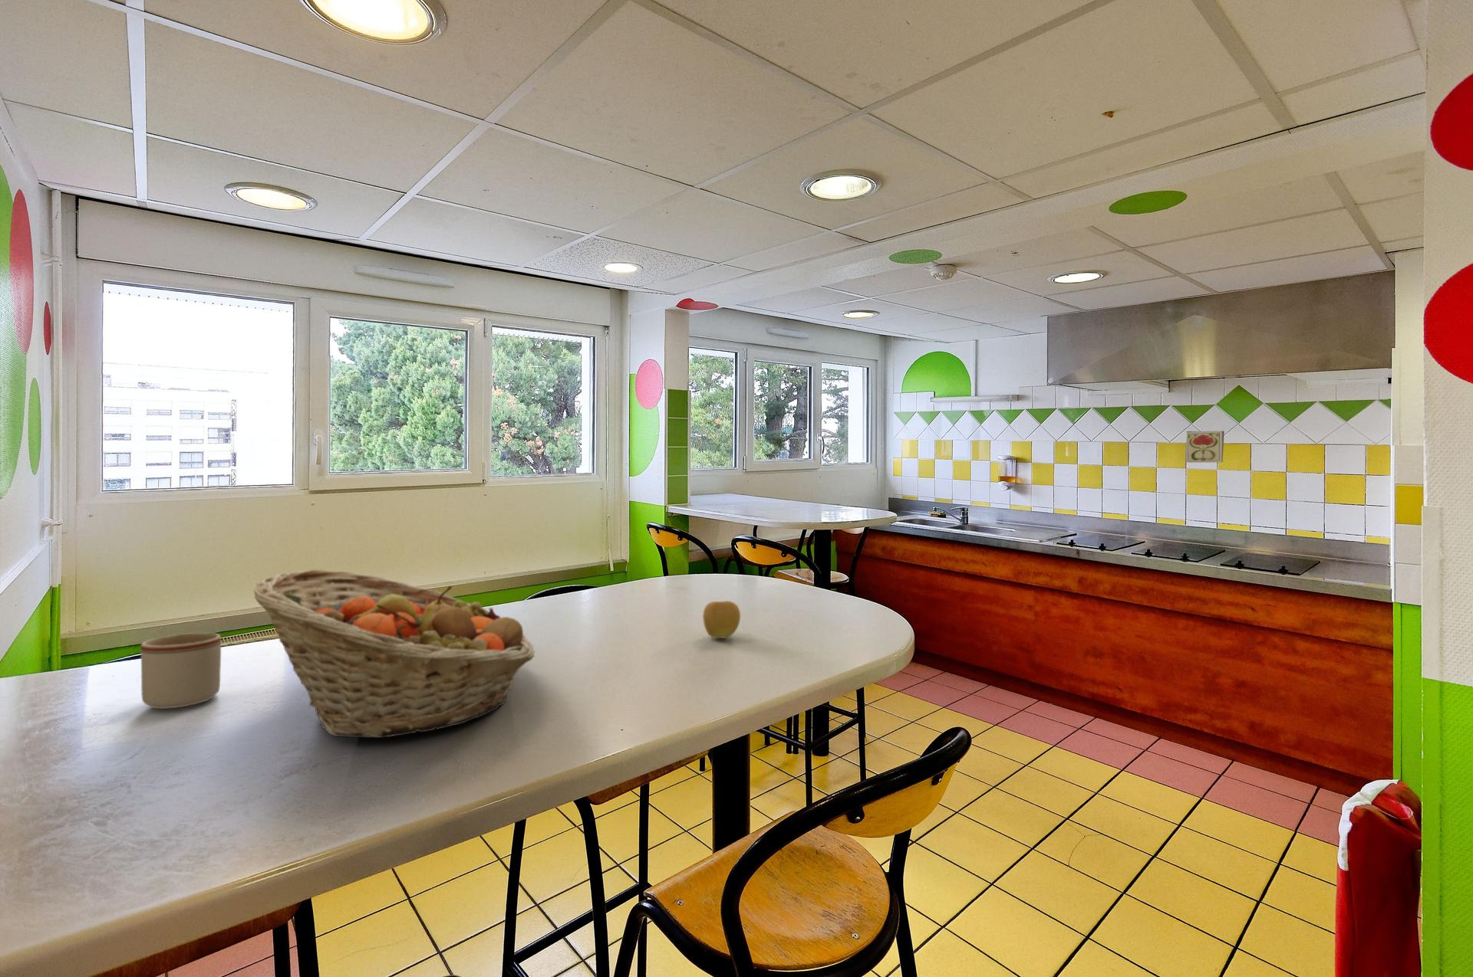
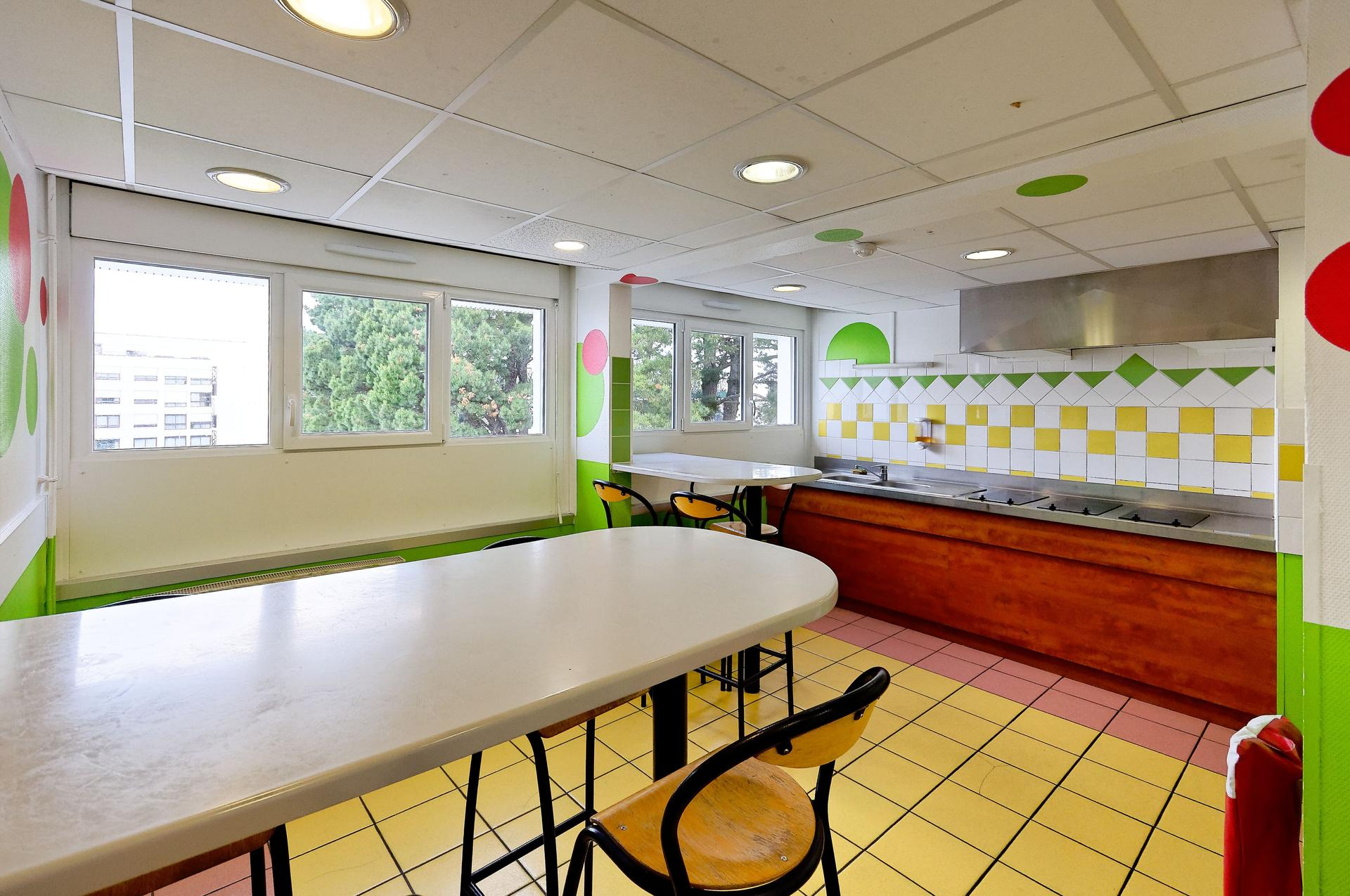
- fruit basket [252,568,536,738]
- apple [702,600,741,639]
- decorative tile [1185,430,1225,463]
- mug [141,632,221,710]
